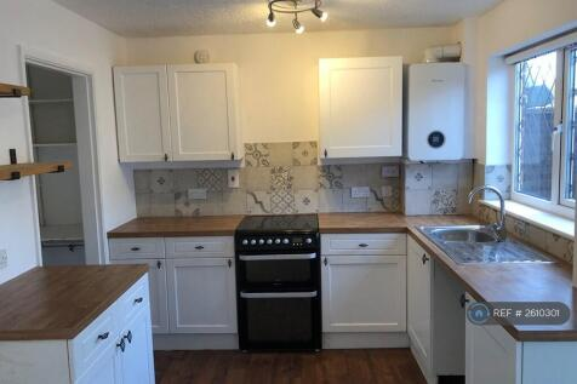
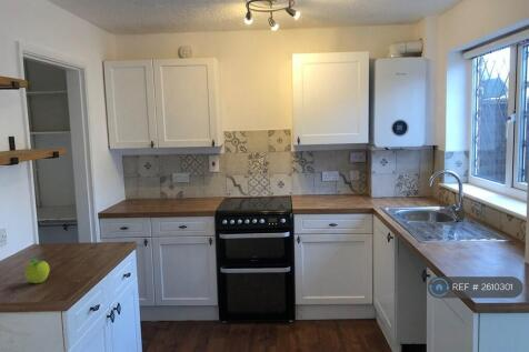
+ fruit [24,259,50,284]
